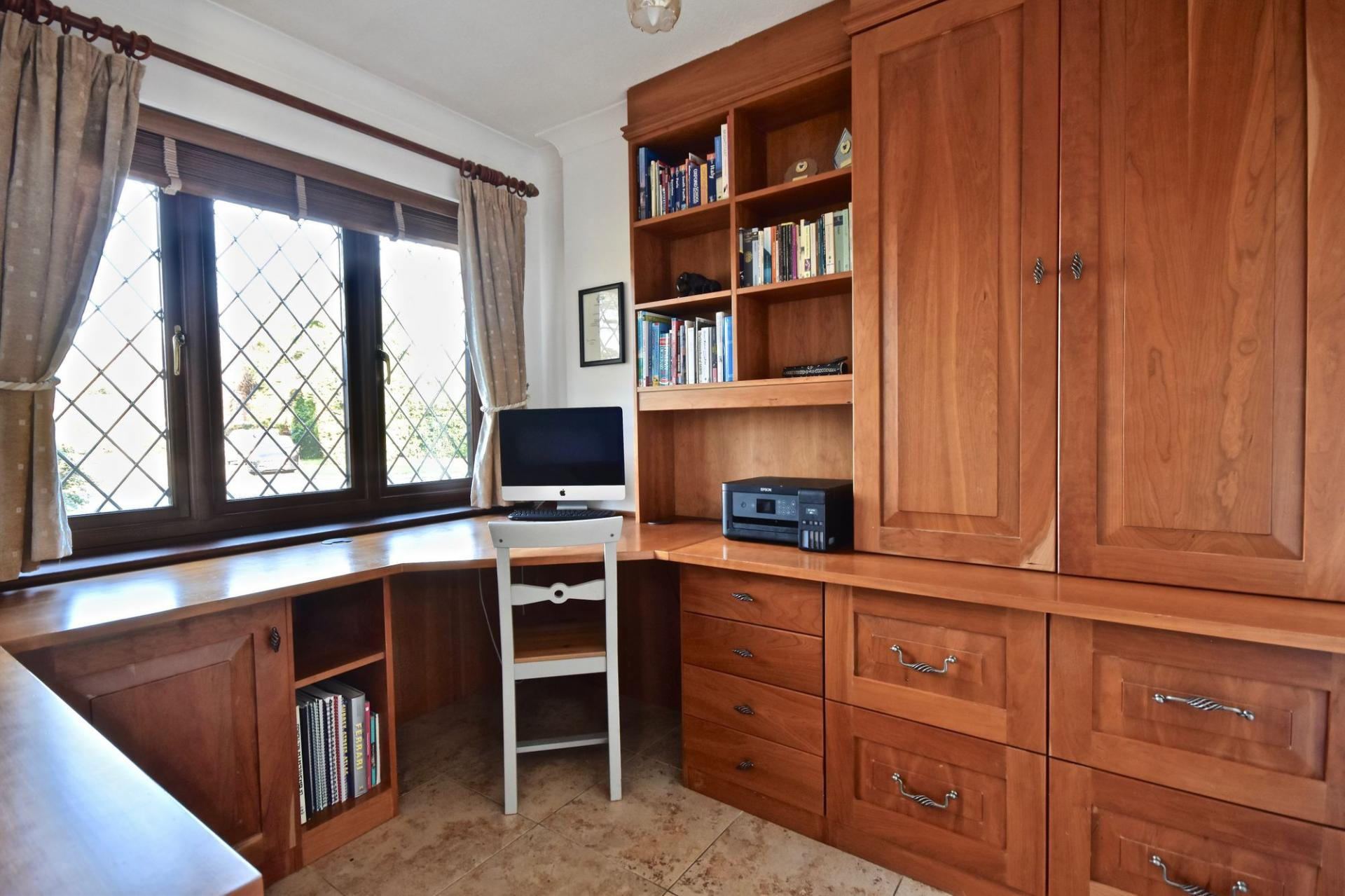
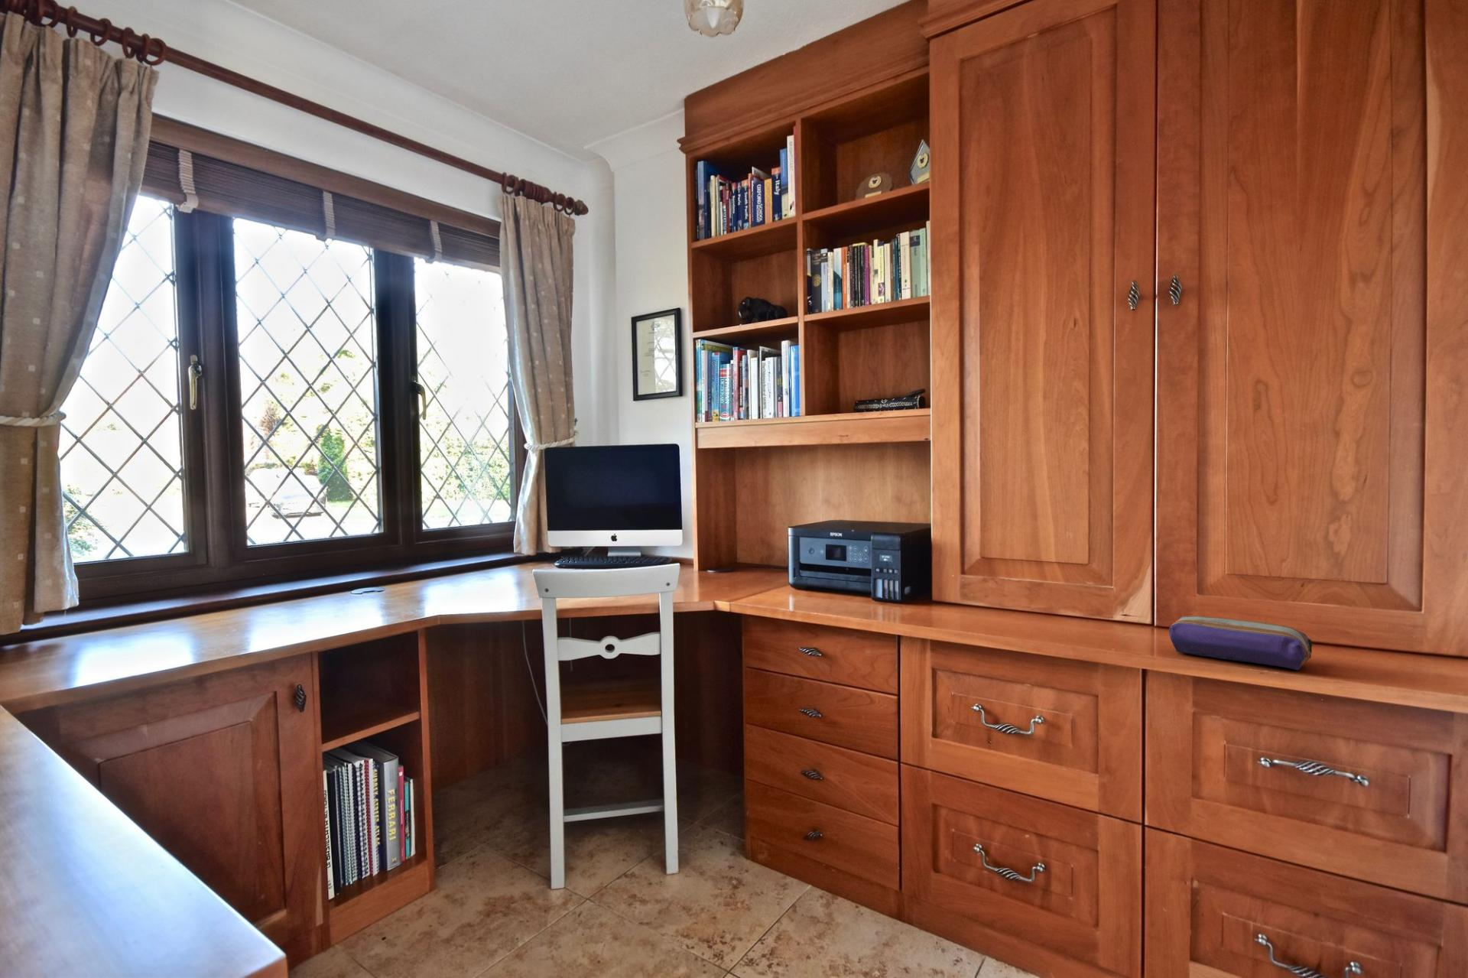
+ pencil case [1168,615,1313,670]
